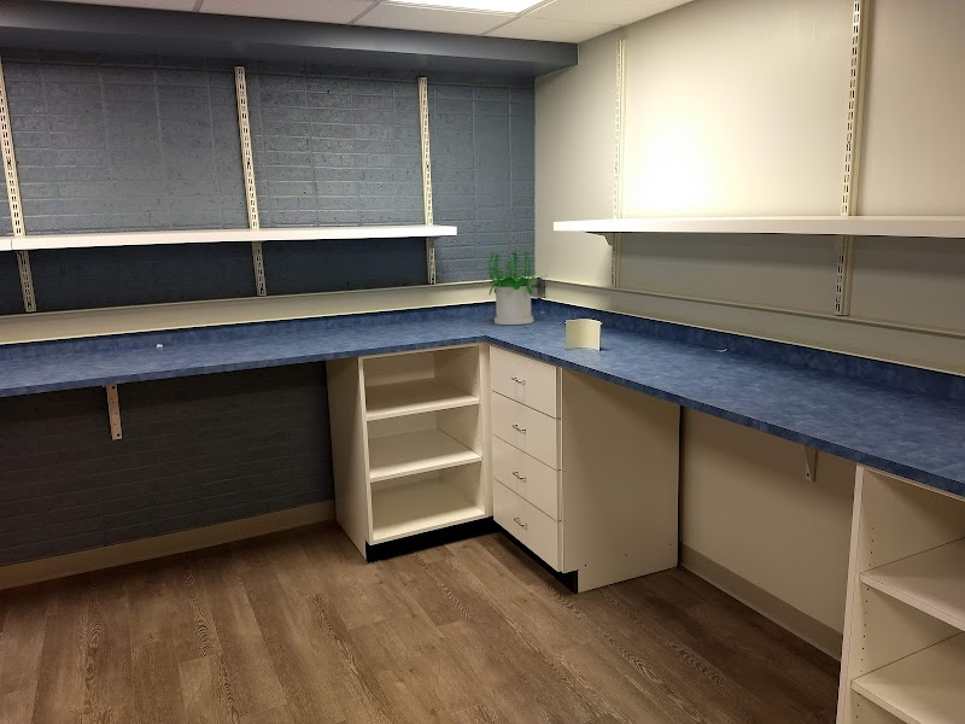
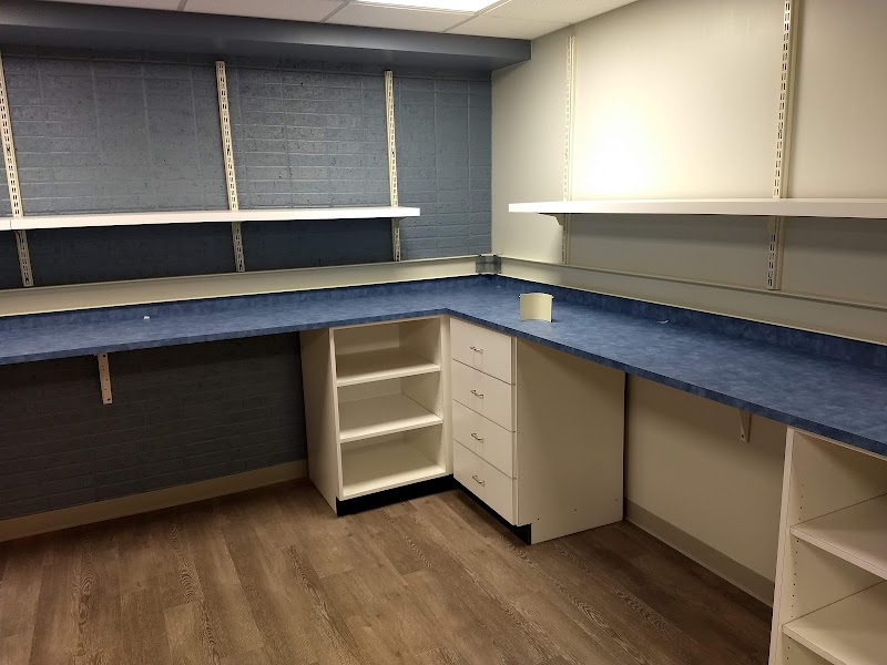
- potted plant [482,249,538,326]
